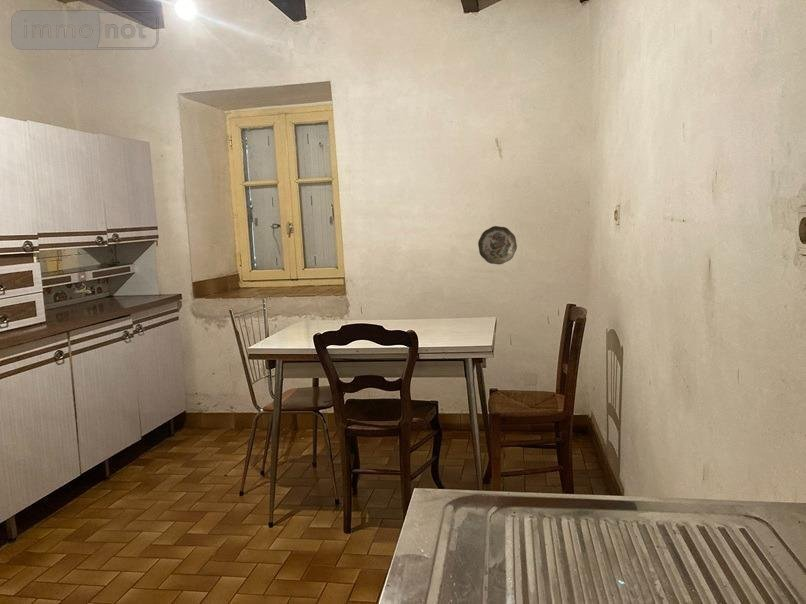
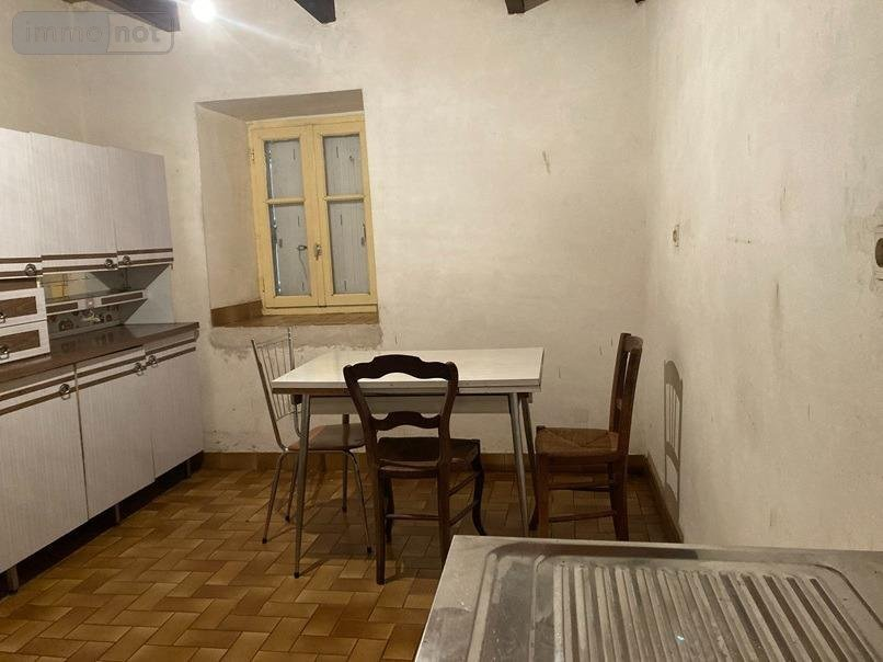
- decorative plate [477,225,518,265]
